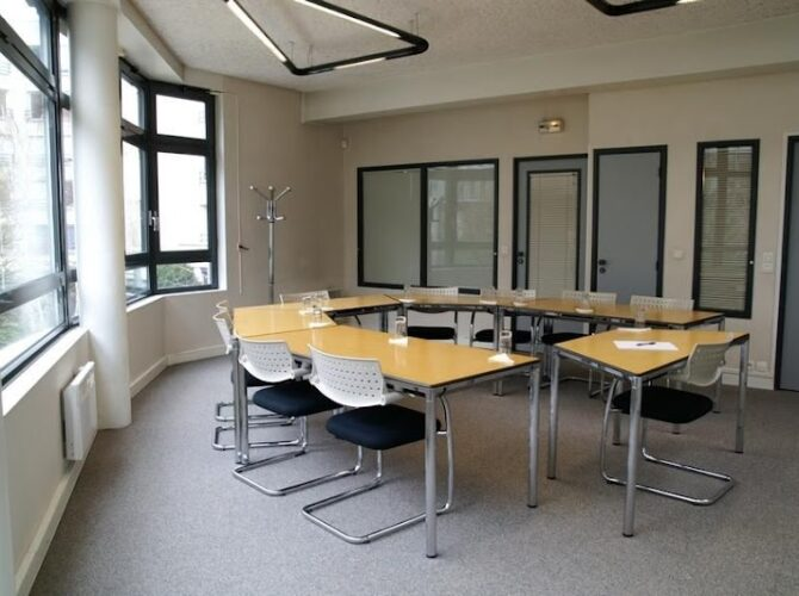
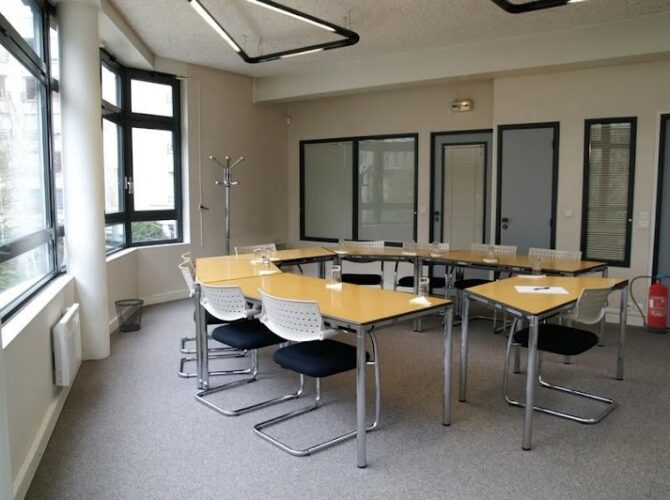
+ wastebasket [113,298,145,332]
+ fire extinguisher [628,272,670,334]
